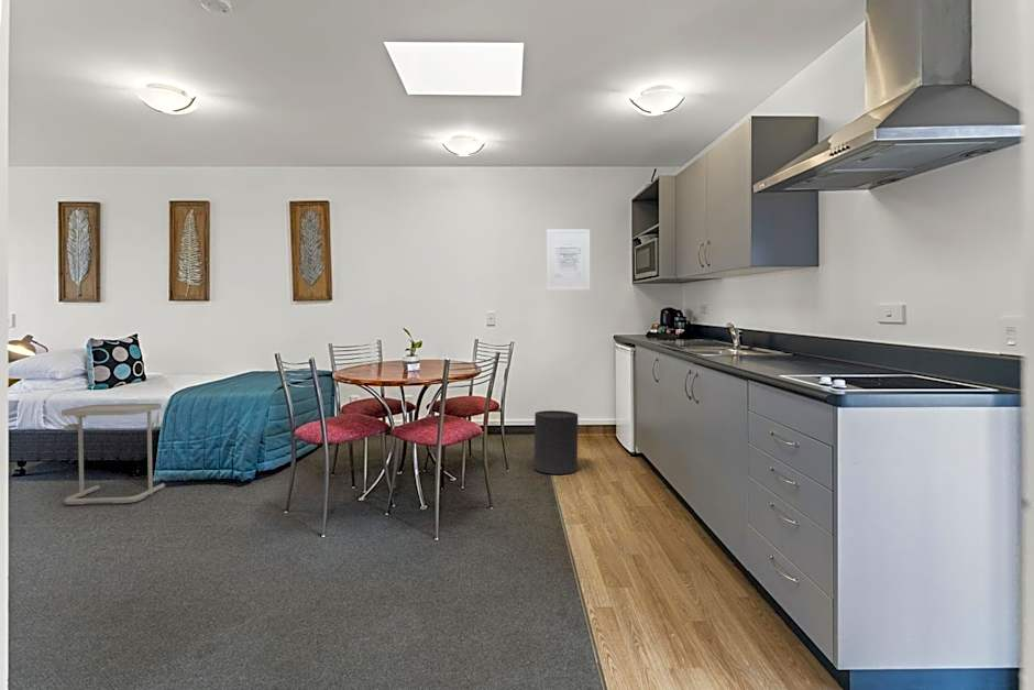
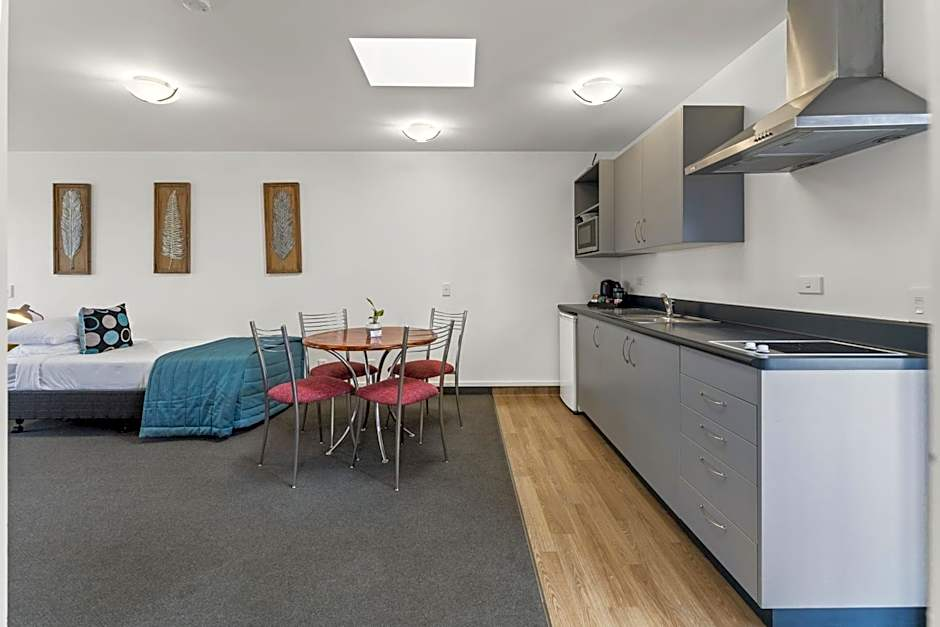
- trash can [534,409,579,475]
- wall art [546,228,591,292]
- side table [61,403,166,505]
